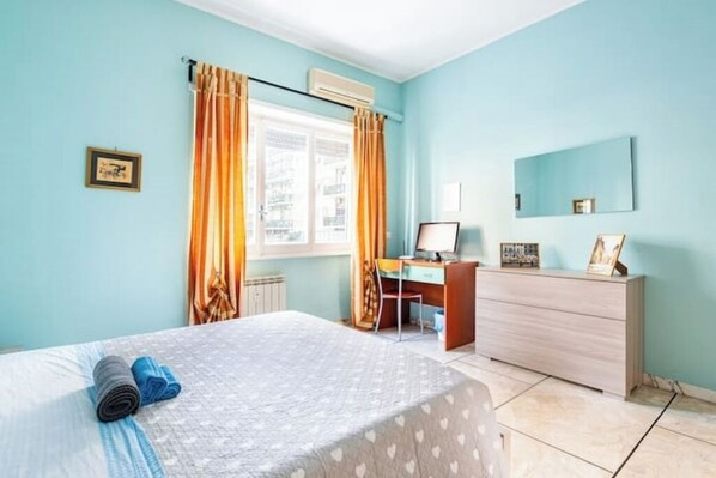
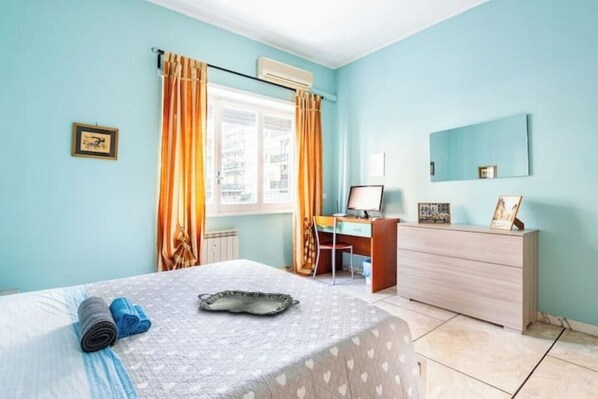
+ serving tray [197,289,301,315]
